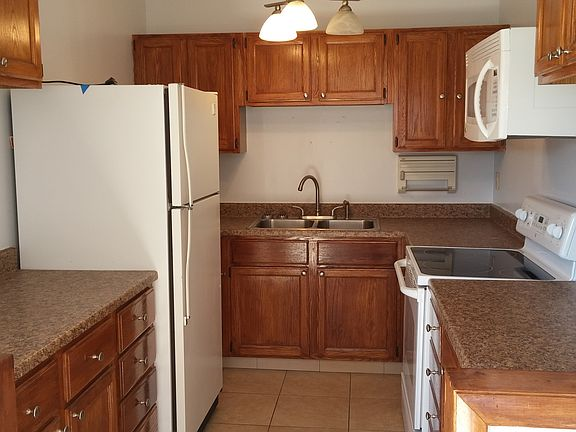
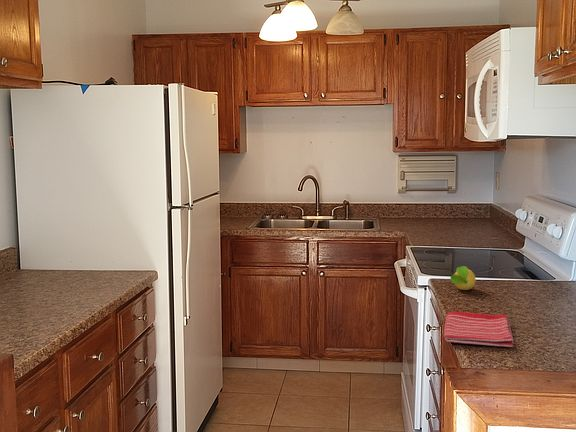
+ fruit [449,265,477,291]
+ dish towel [443,311,514,348]
